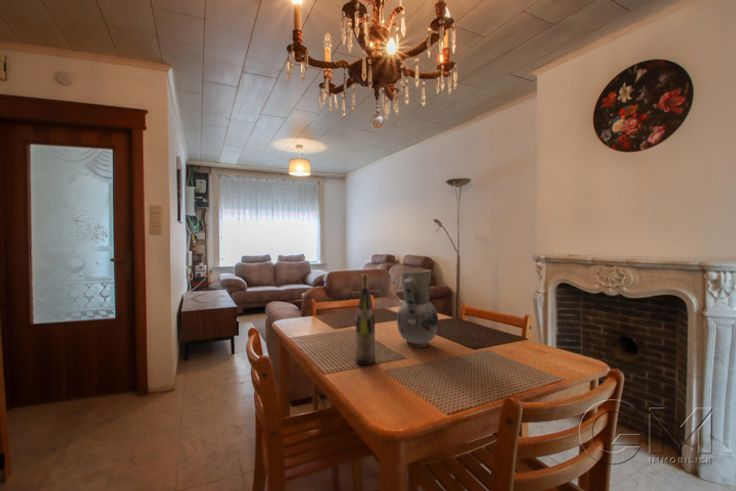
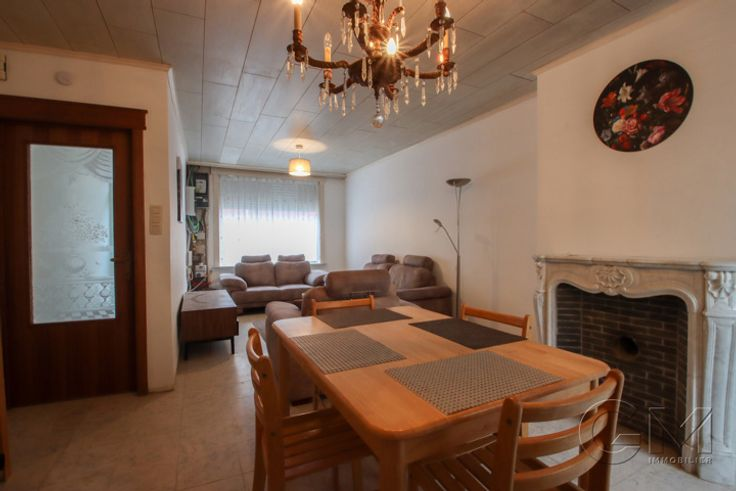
- vase [396,269,439,348]
- wine bottle [355,273,376,366]
